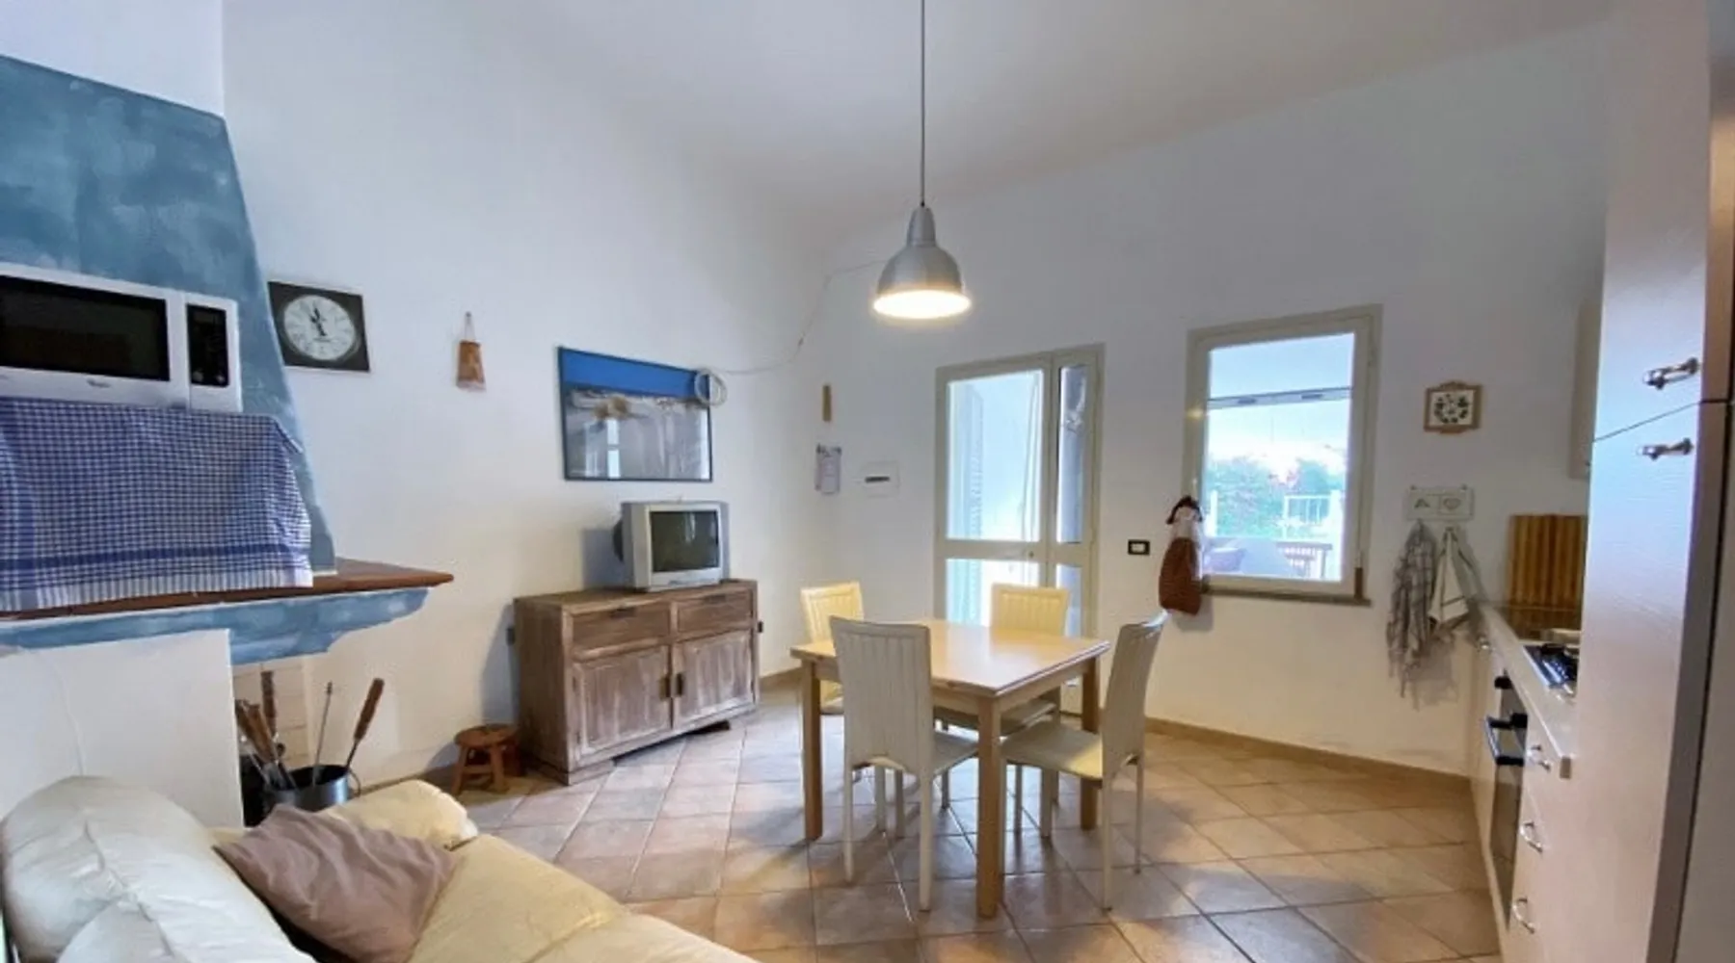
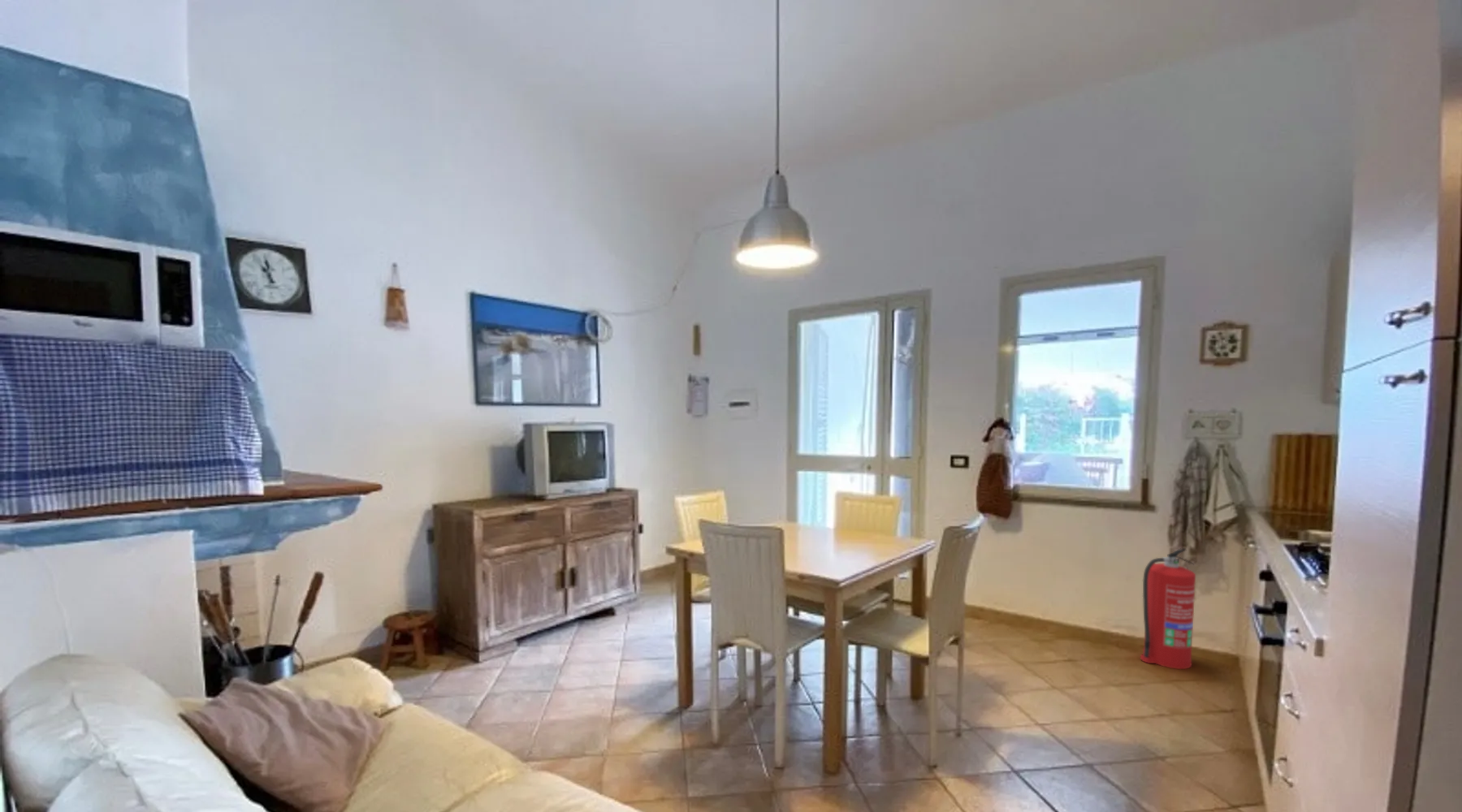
+ fire extinguisher [1140,548,1196,670]
